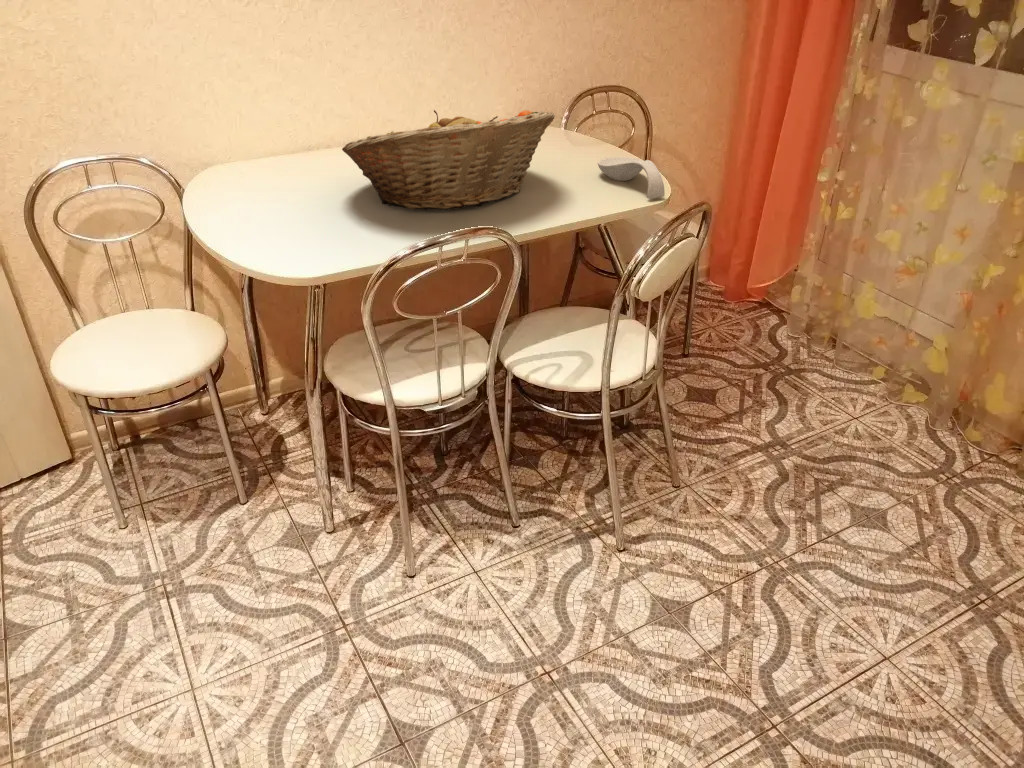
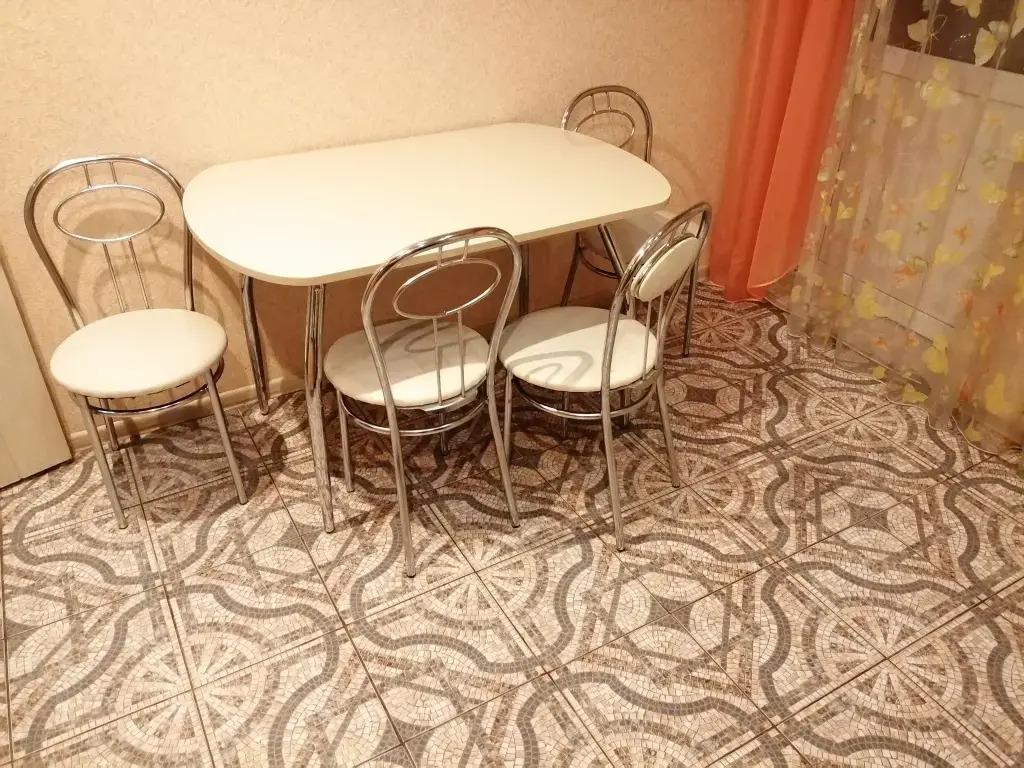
- fruit basket [341,109,556,211]
- spoon rest [597,156,666,200]
